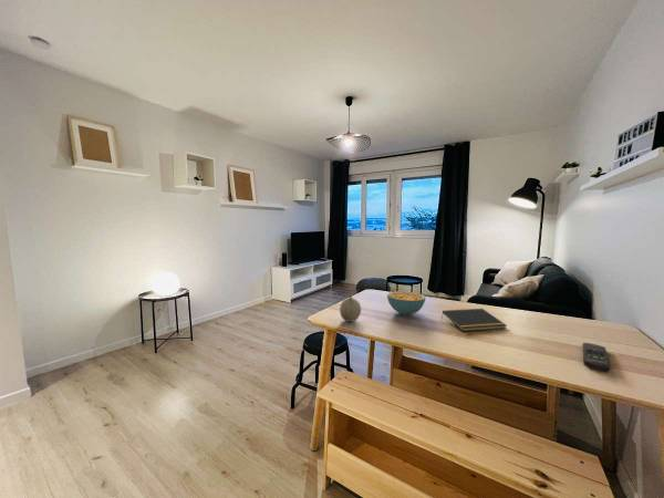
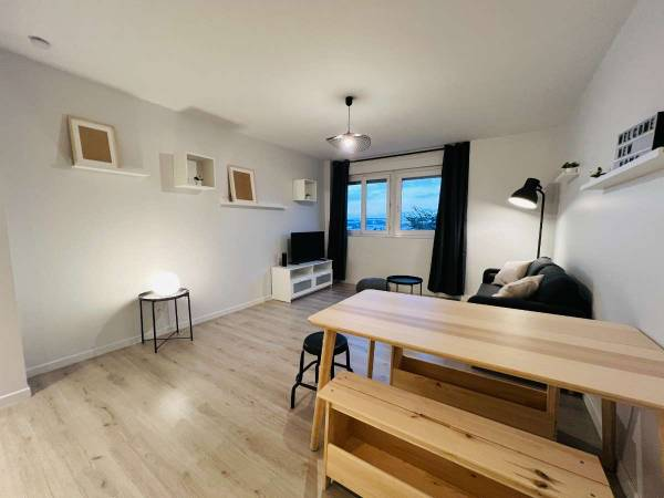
- remote control [582,342,611,372]
- cereal bowl [386,290,427,317]
- notepad [440,308,507,332]
- fruit [339,289,362,323]
